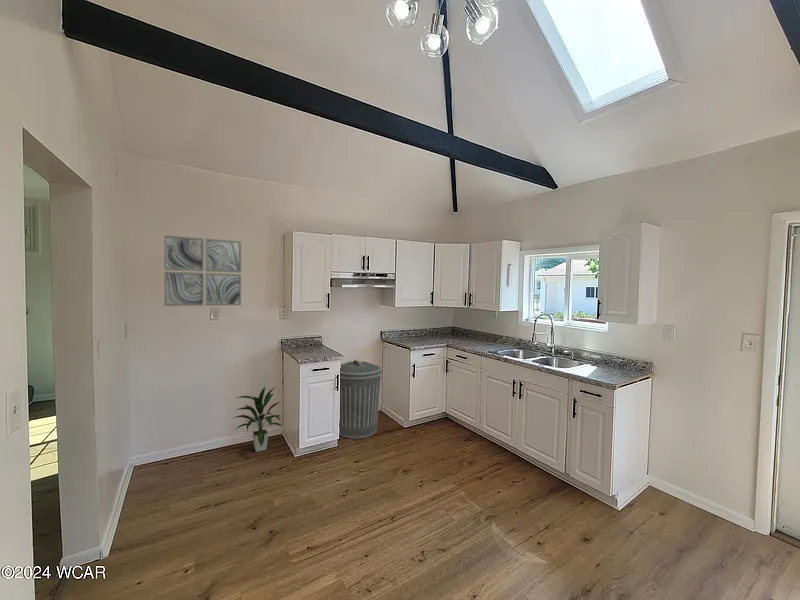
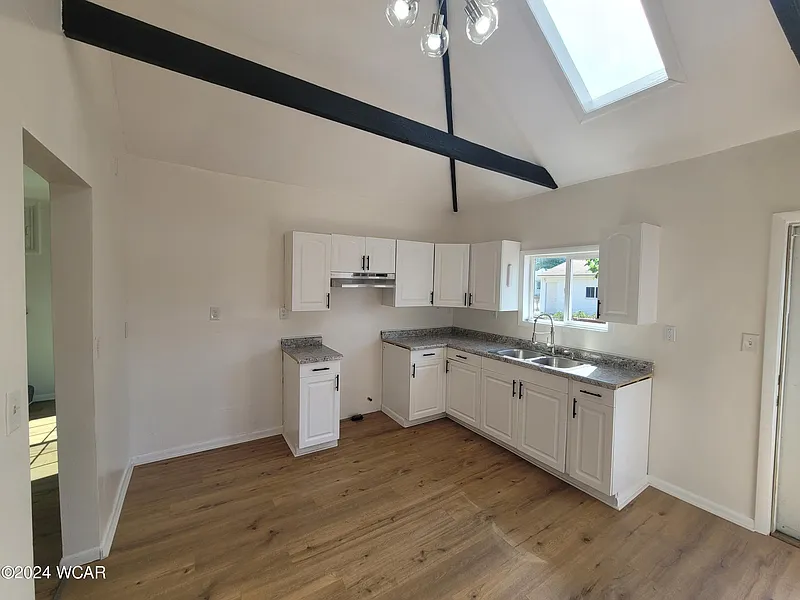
- indoor plant [233,385,284,453]
- wall art [163,234,242,307]
- trash can [338,359,383,439]
